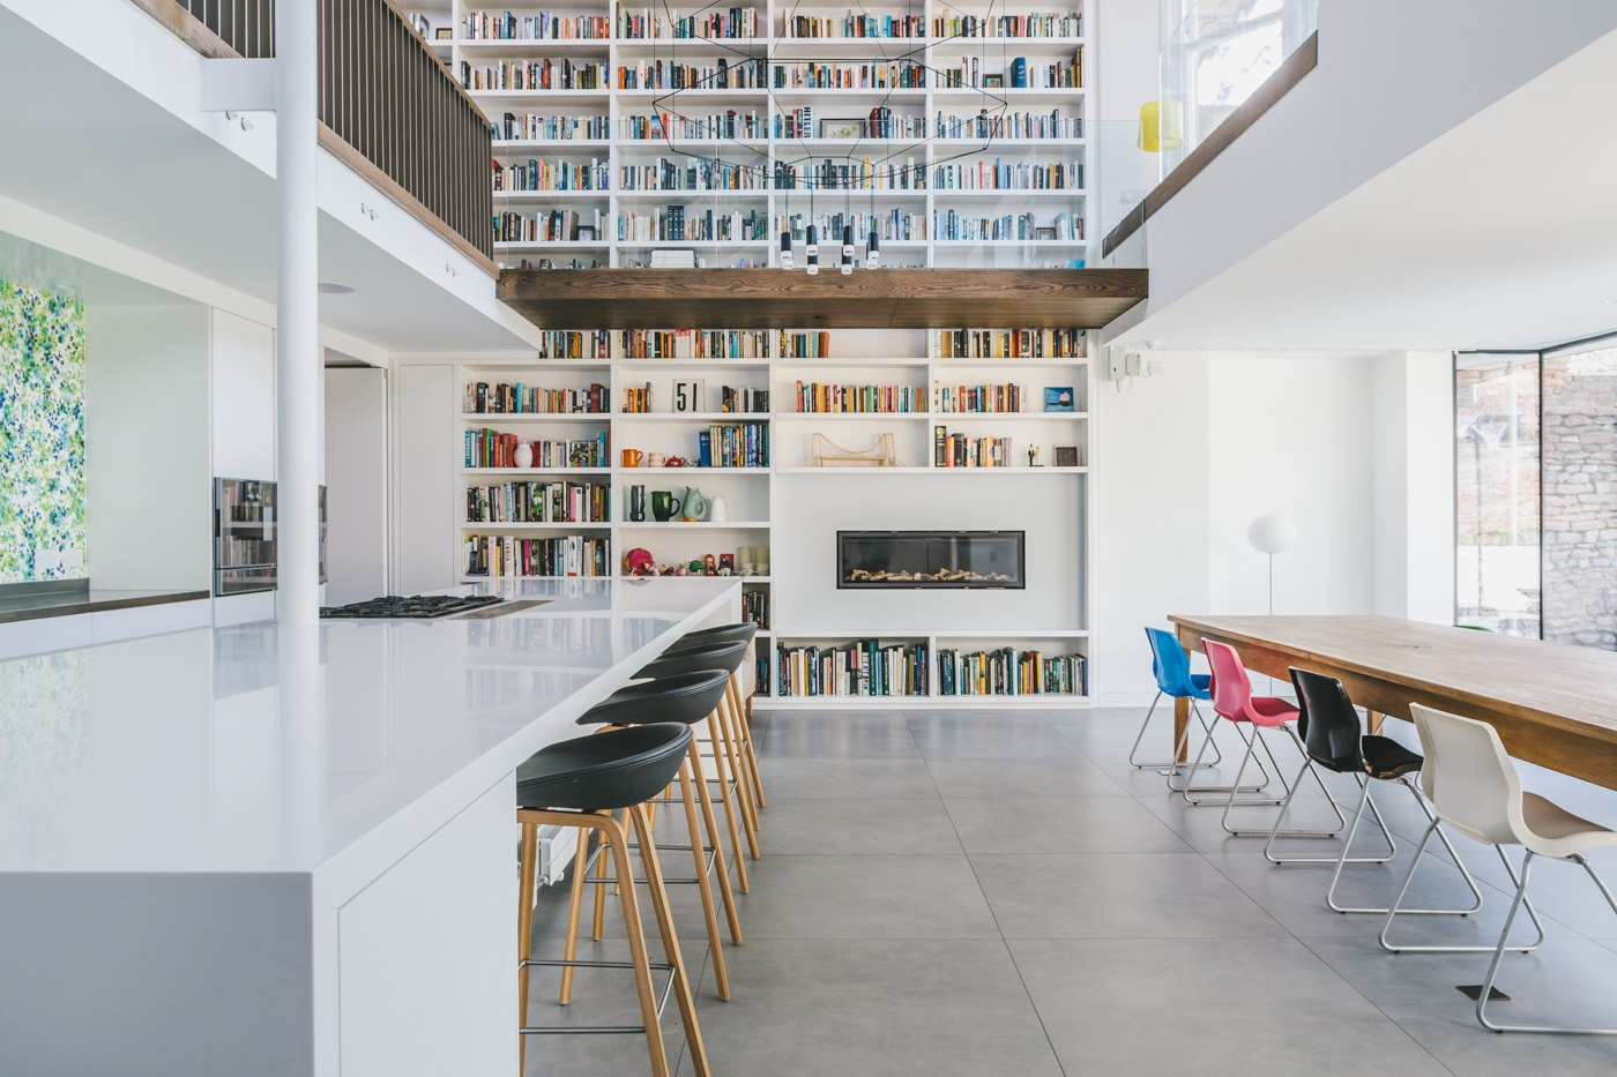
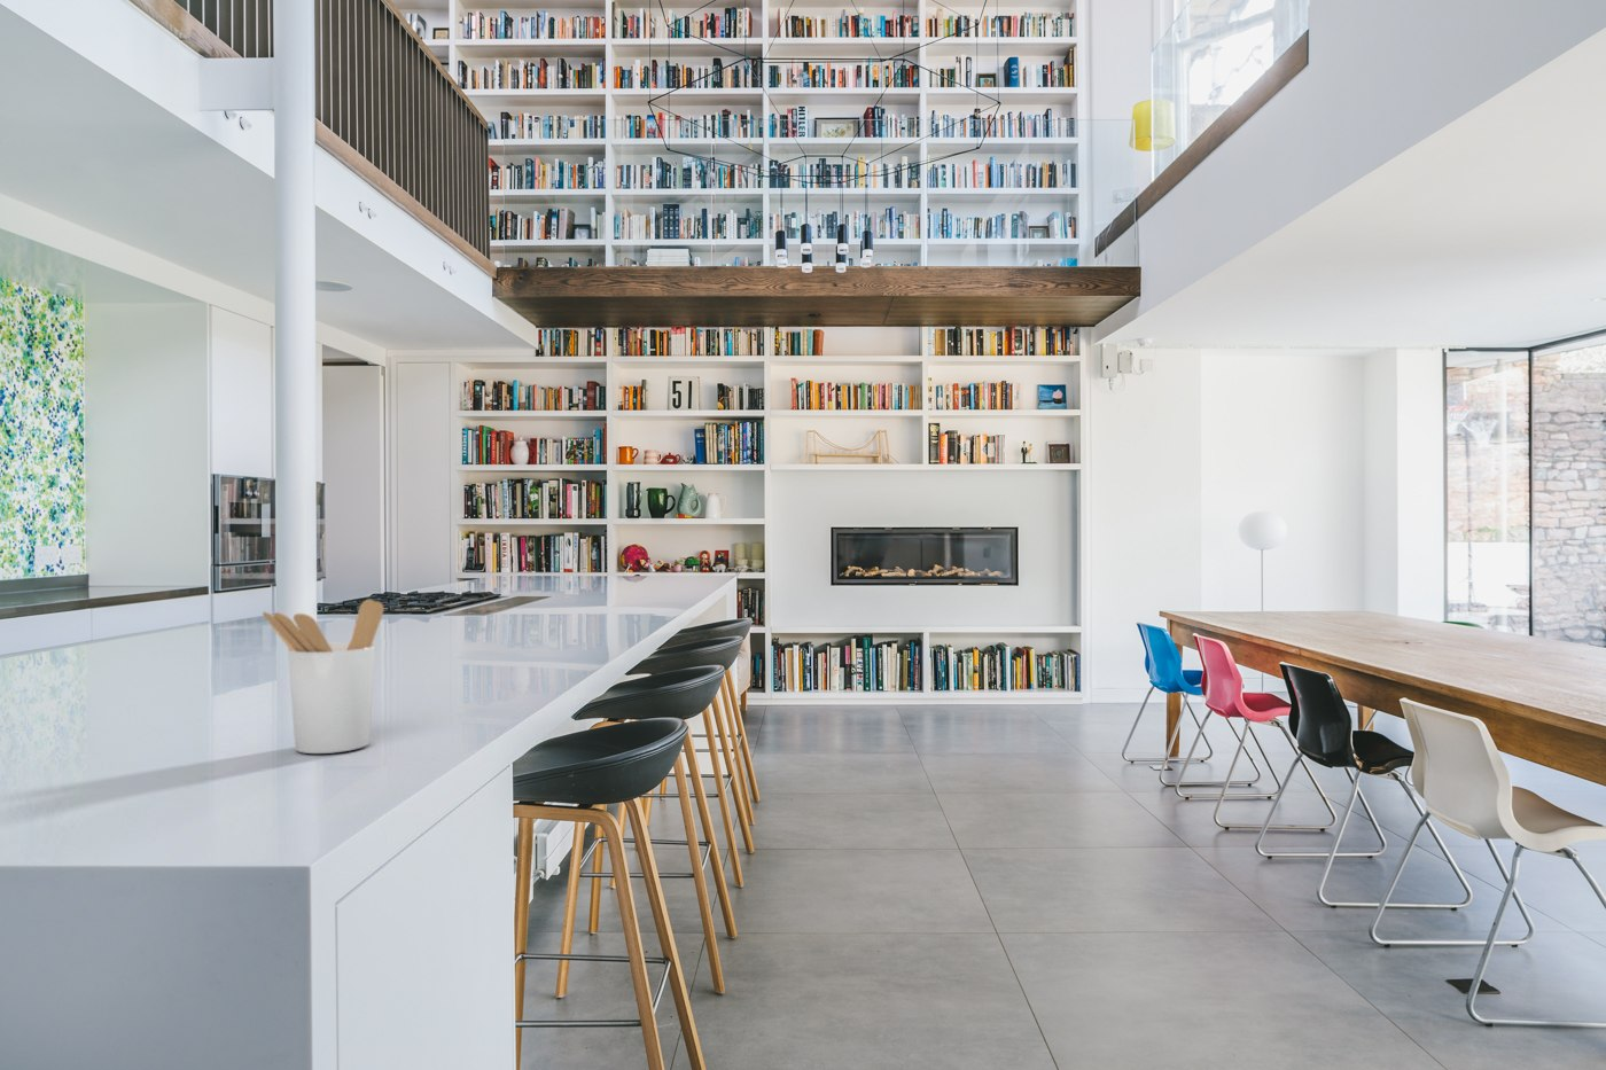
+ utensil holder [261,598,384,755]
